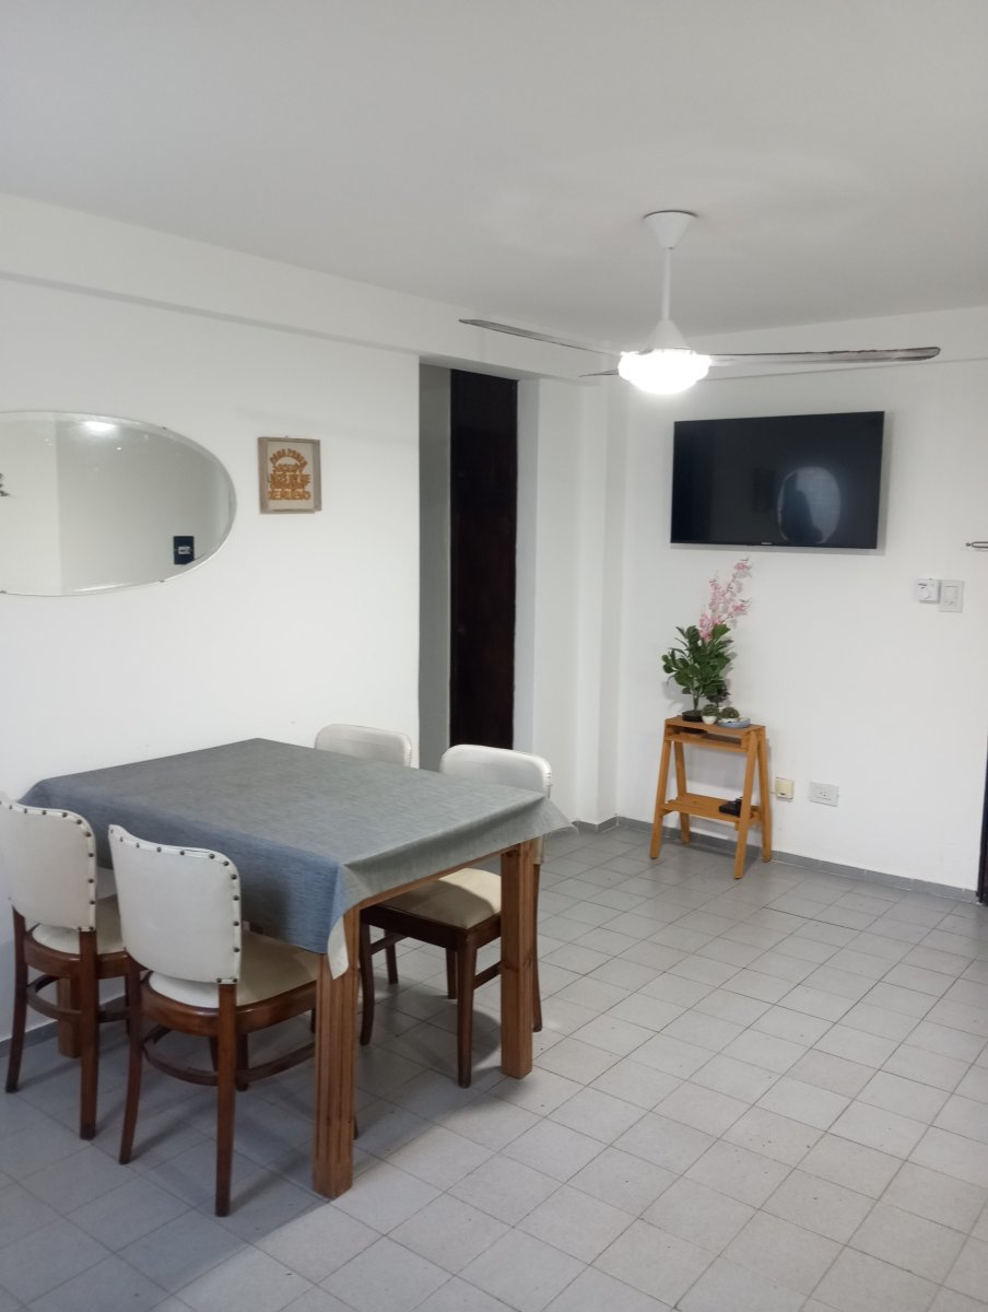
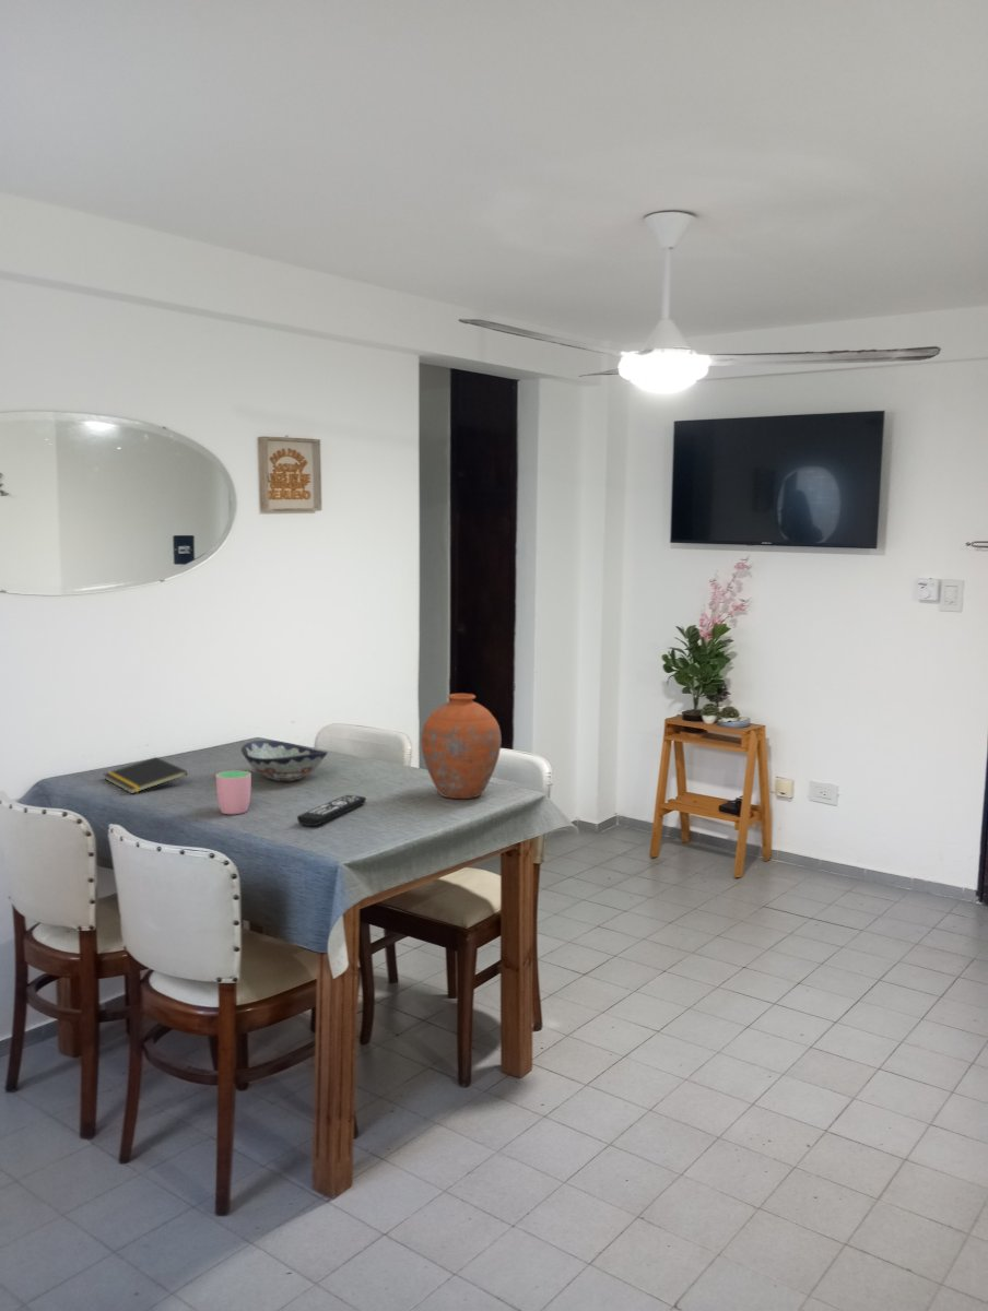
+ cup [215,770,252,815]
+ vase [420,693,503,800]
+ remote control [296,794,367,827]
+ notepad [103,756,188,794]
+ decorative bowl [240,740,329,782]
